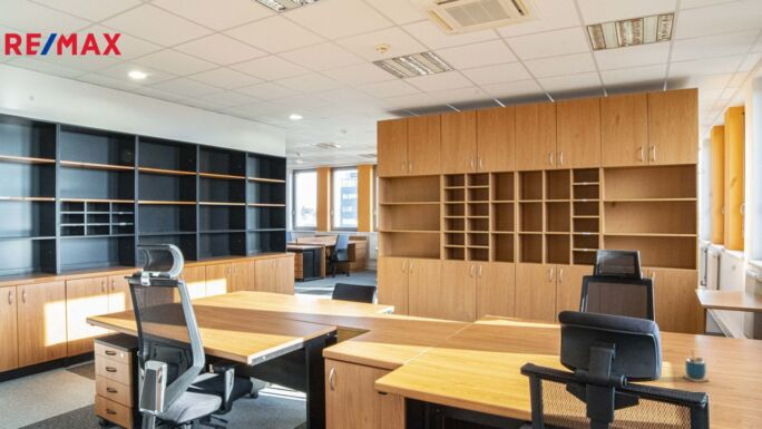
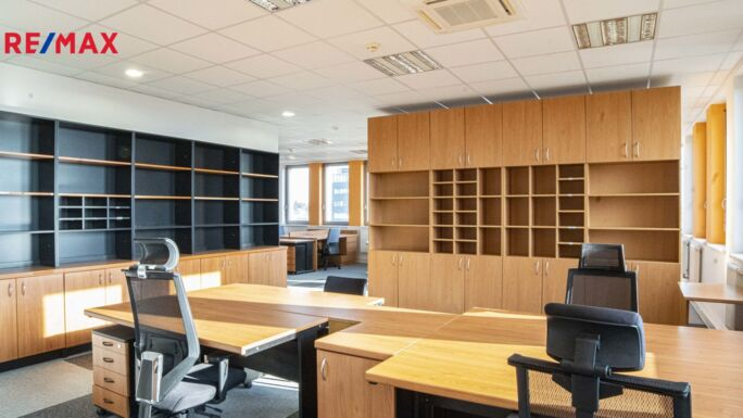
- cup [682,349,711,383]
